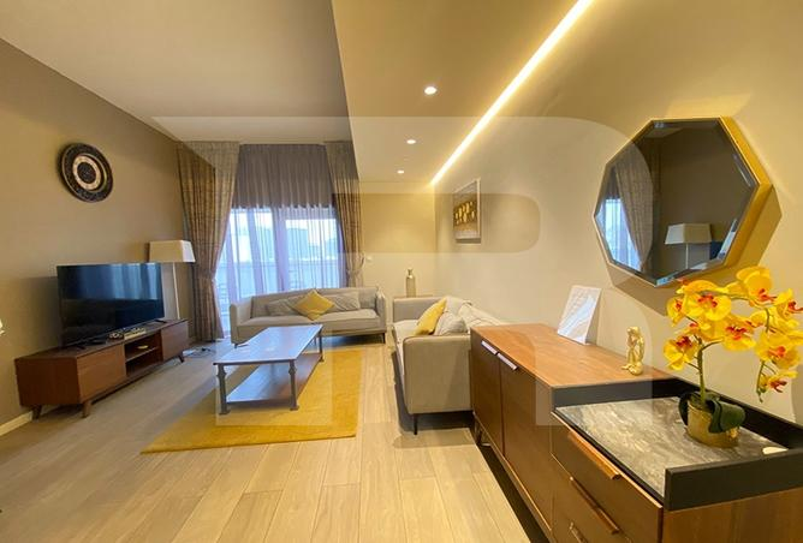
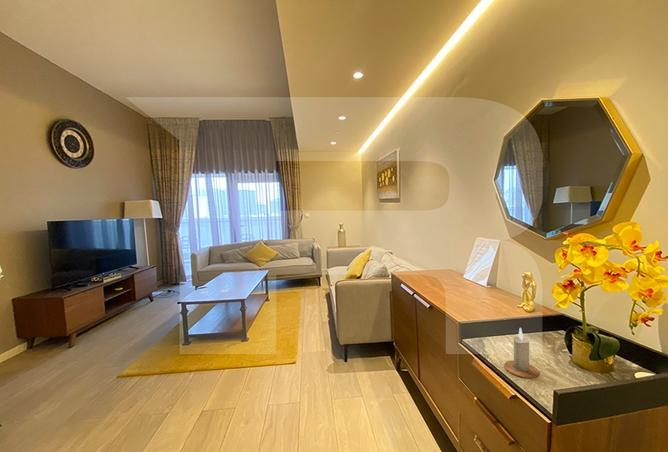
+ candle [503,327,541,379]
